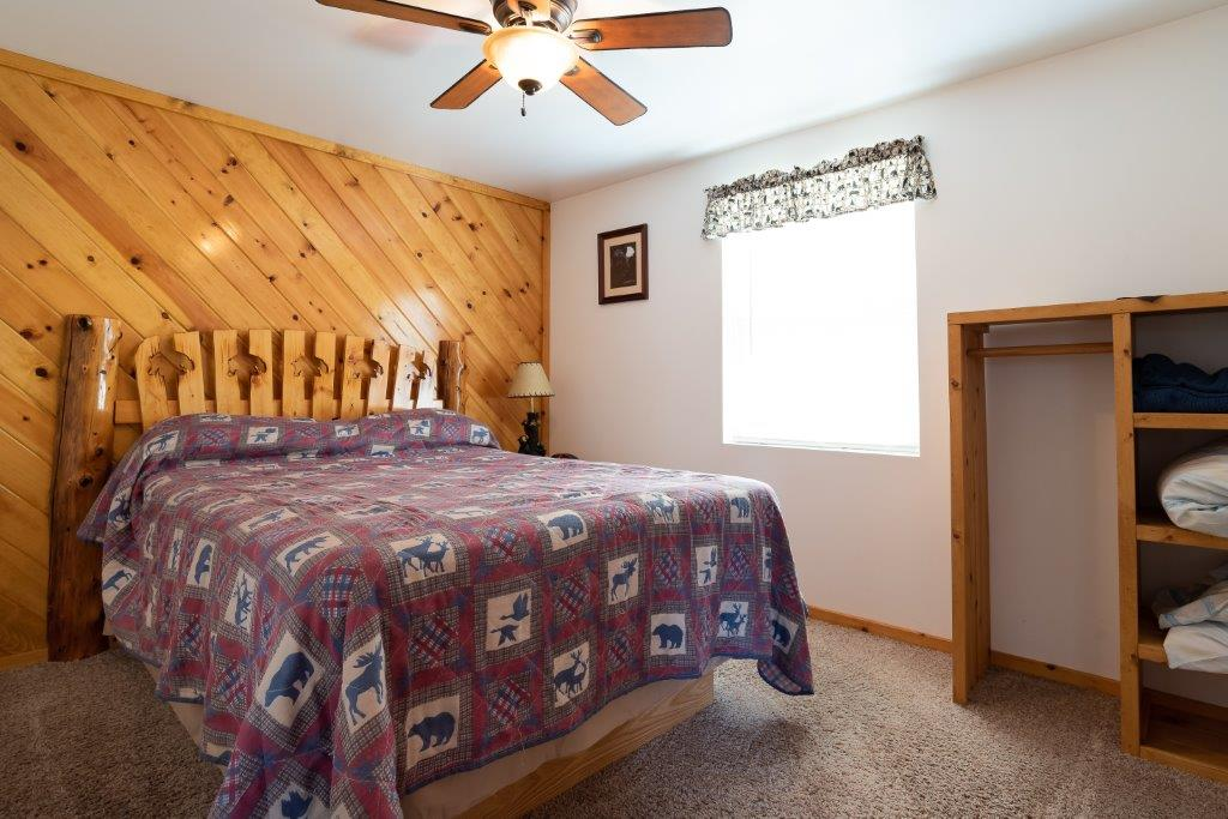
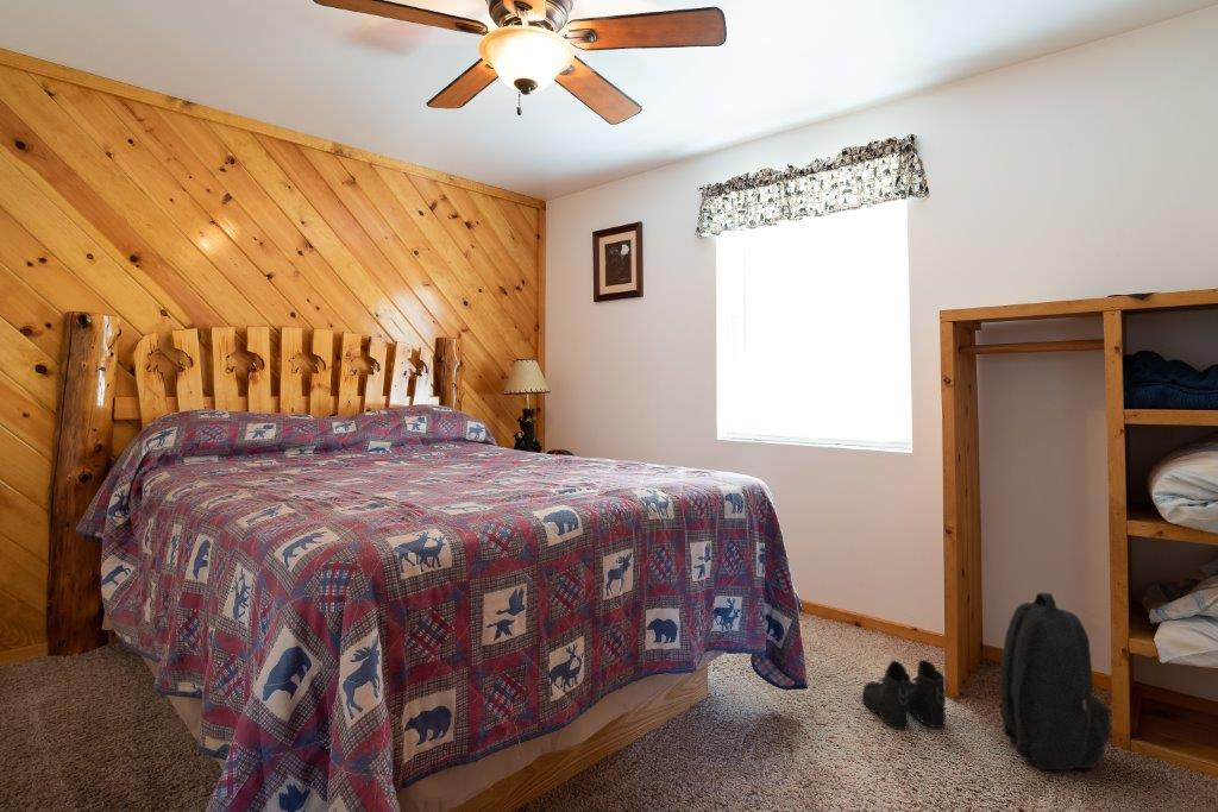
+ boots [861,659,947,730]
+ backpack [998,592,1112,772]
